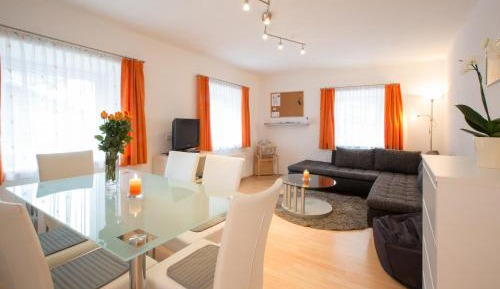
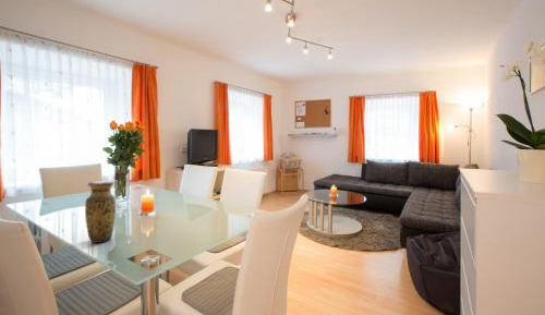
+ vase [84,180,117,244]
